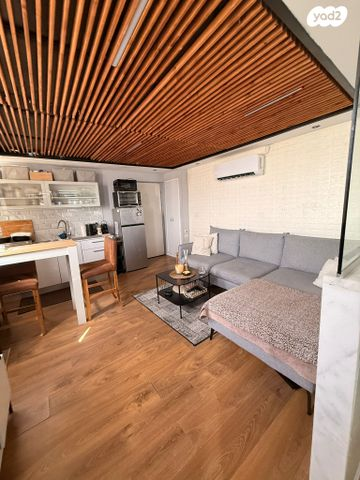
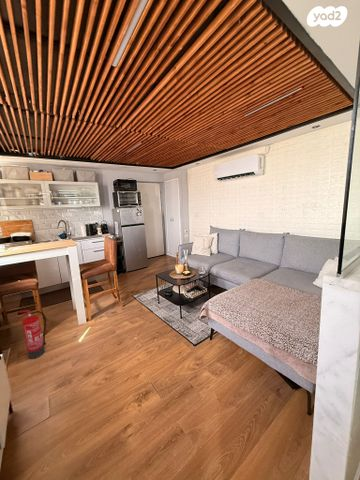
+ fire extinguisher [17,309,47,360]
